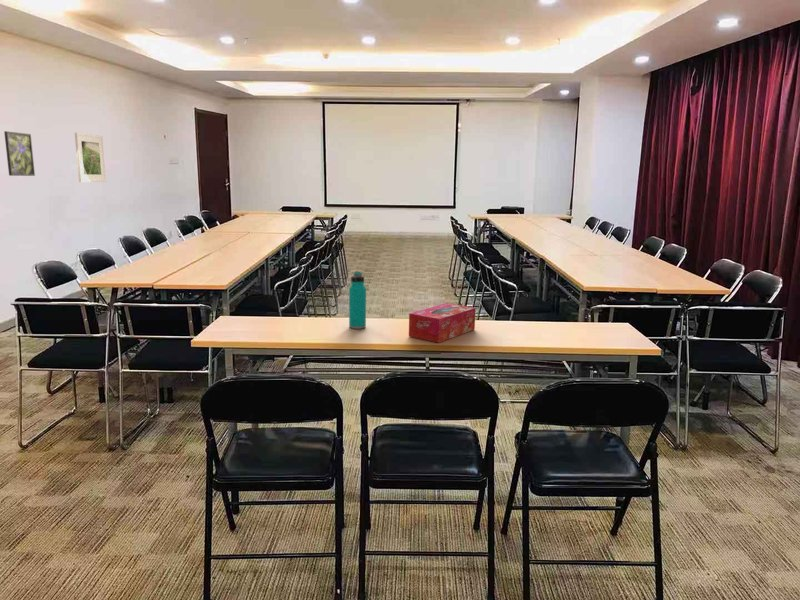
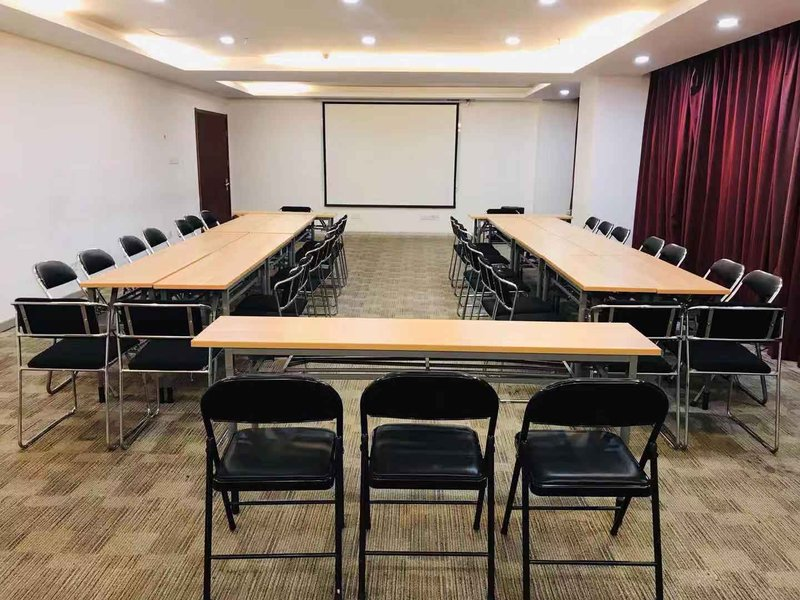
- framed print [3,130,36,177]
- tissue box [408,302,477,344]
- water bottle [348,271,367,330]
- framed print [74,132,107,183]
